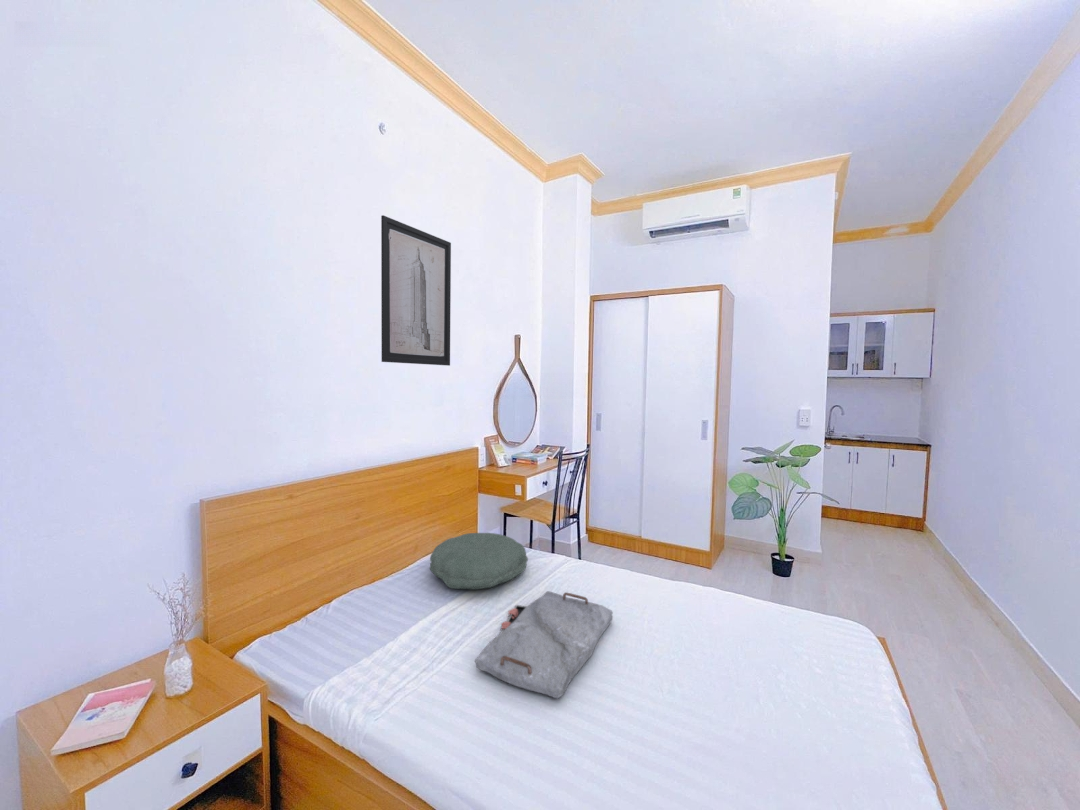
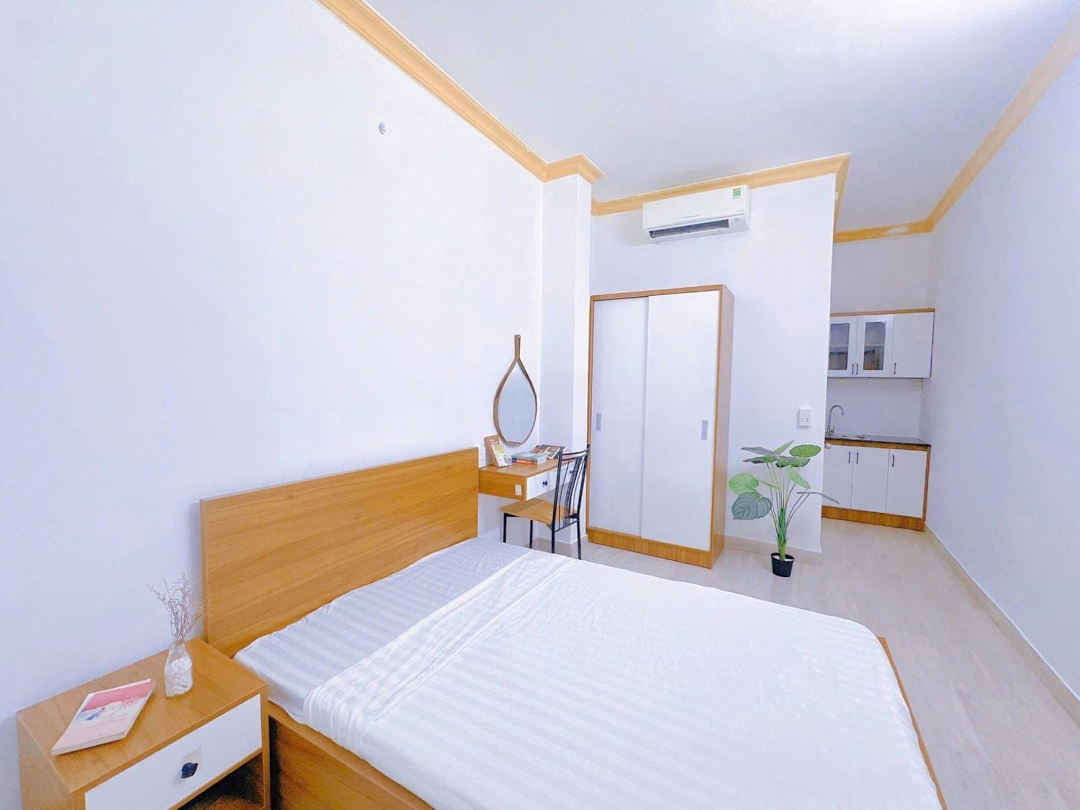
- serving tray [474,590,614,700]
- wall art [380,214,452,367]
- pillow [429,532,529,590]
